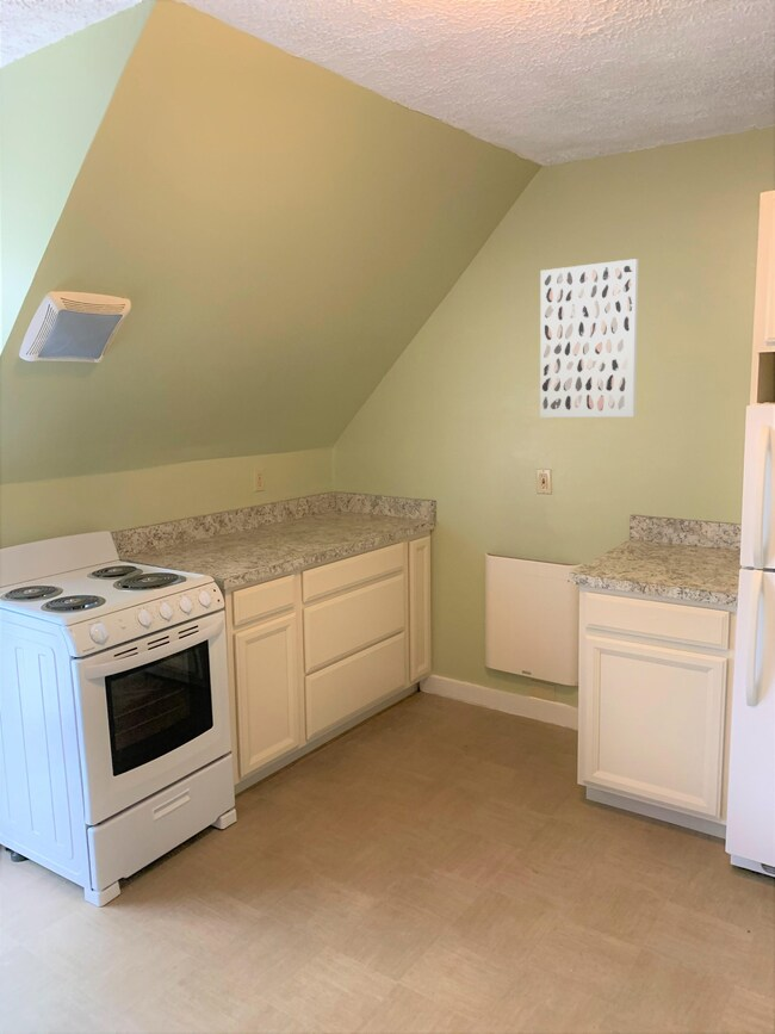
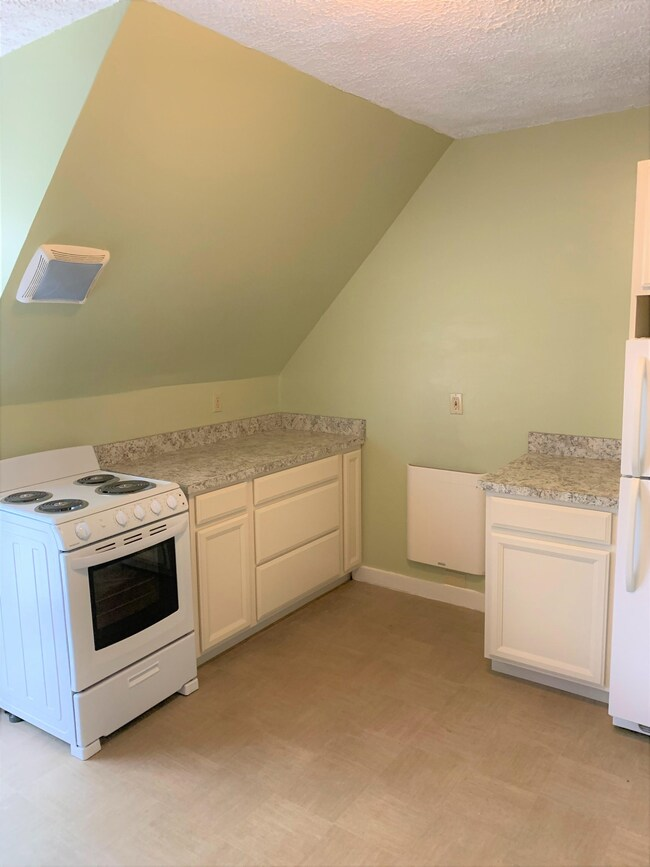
- wall art [539,258,639,419]
